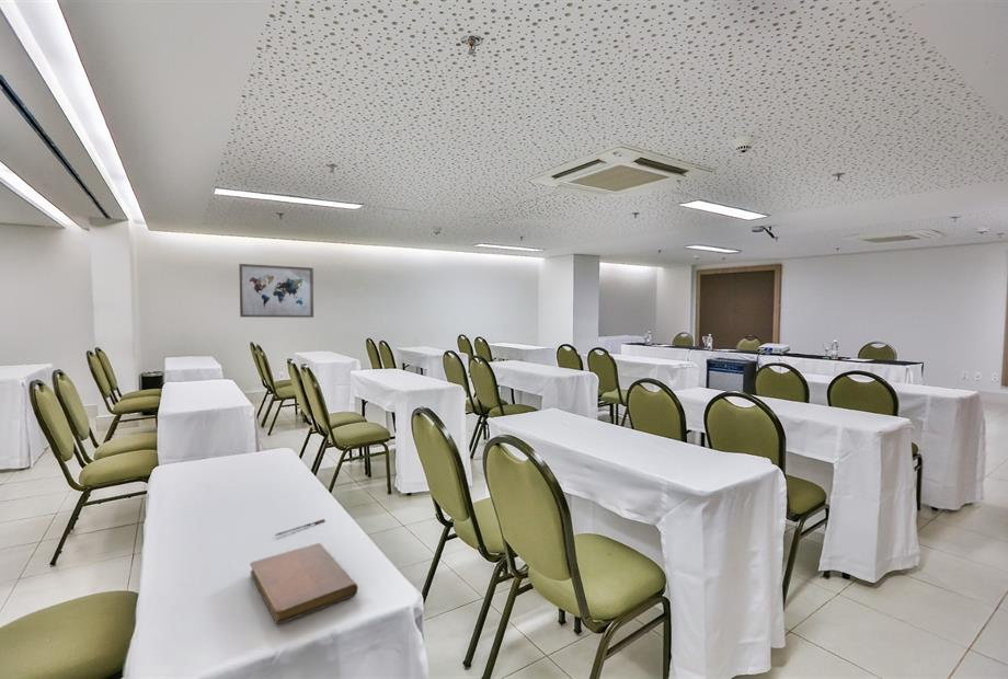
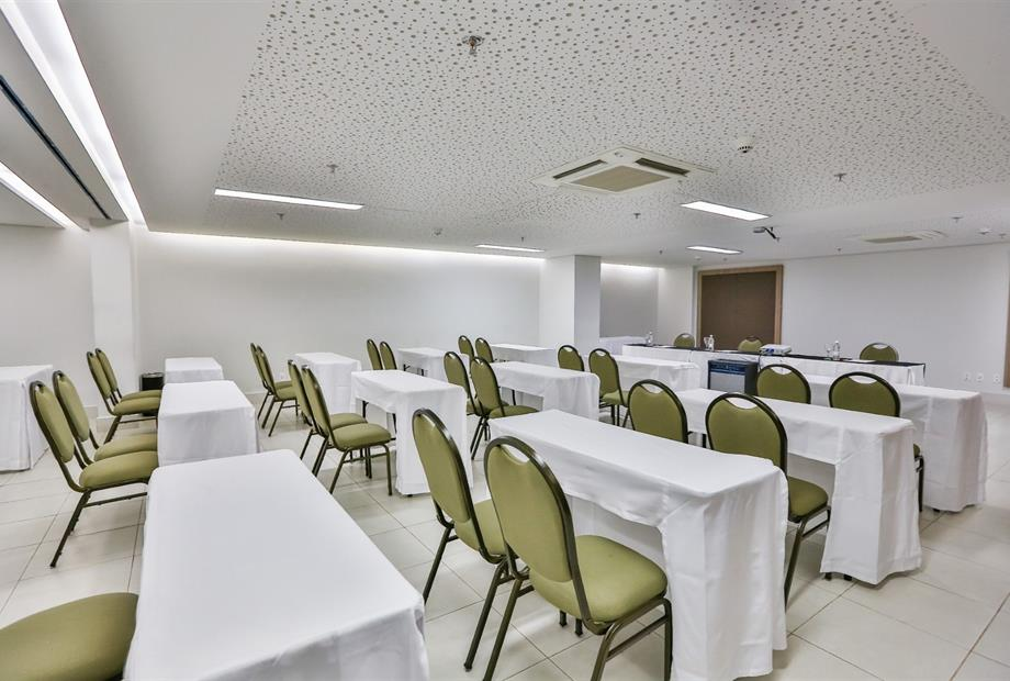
- wall art [238,263,314,319]
- notebook [249,542,359,625]
- pen [274,518,325,538]
